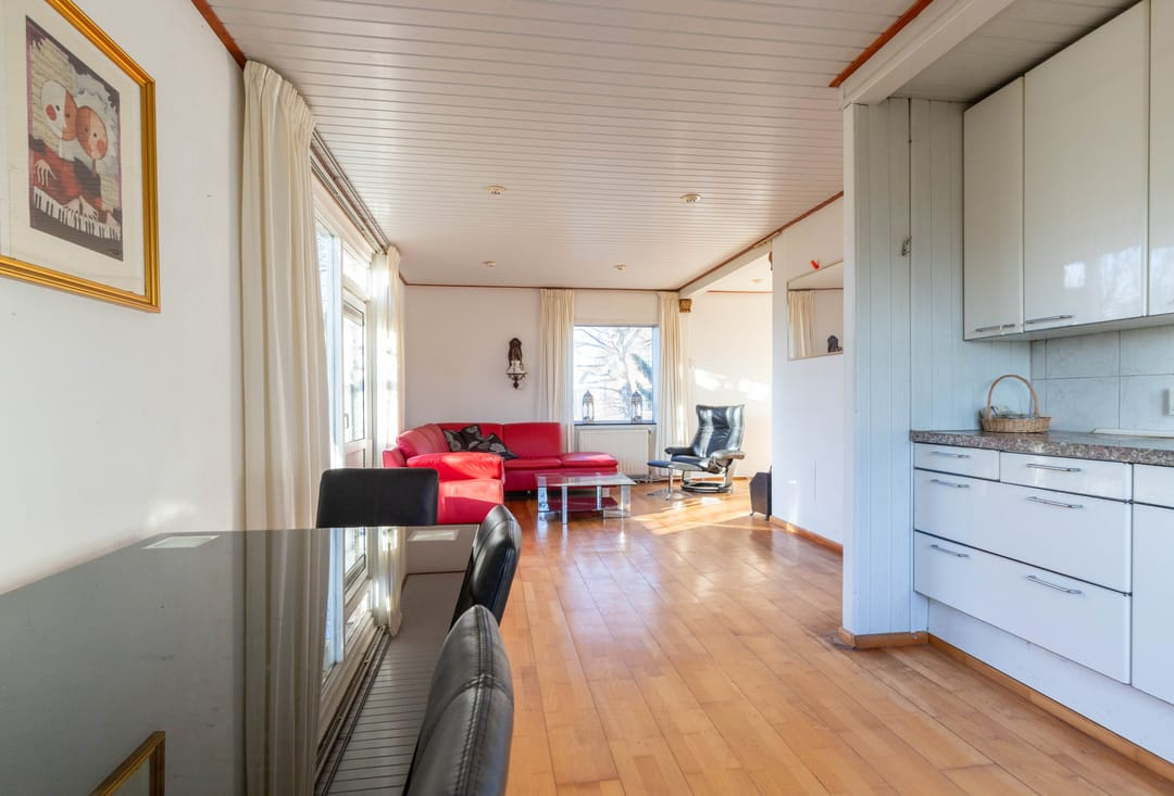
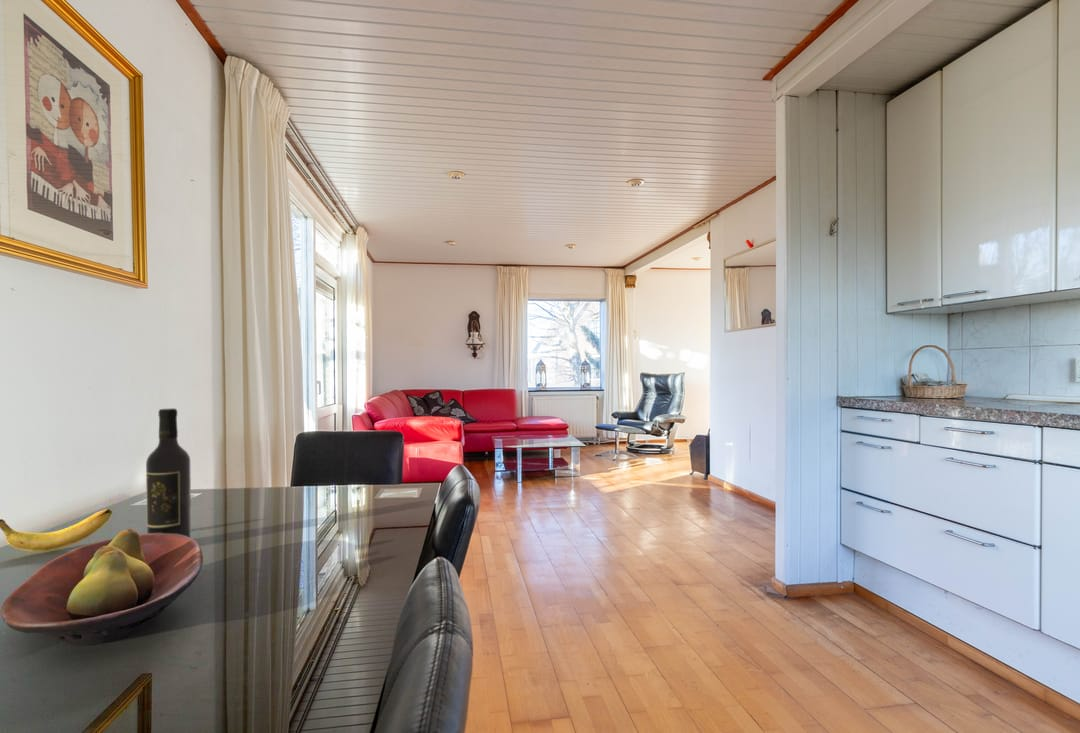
+ banana [0,508,114,553]
+ fruit bowl [0,528,204,647]
+ wine bottle [145,407,192,538]
